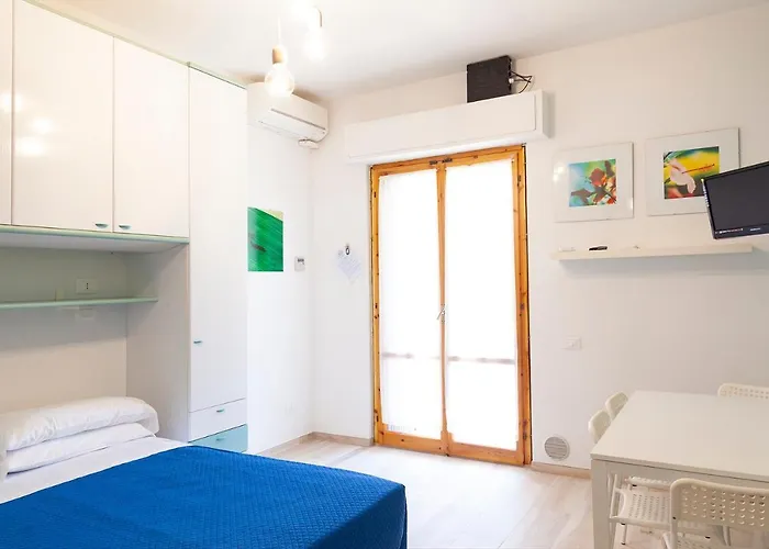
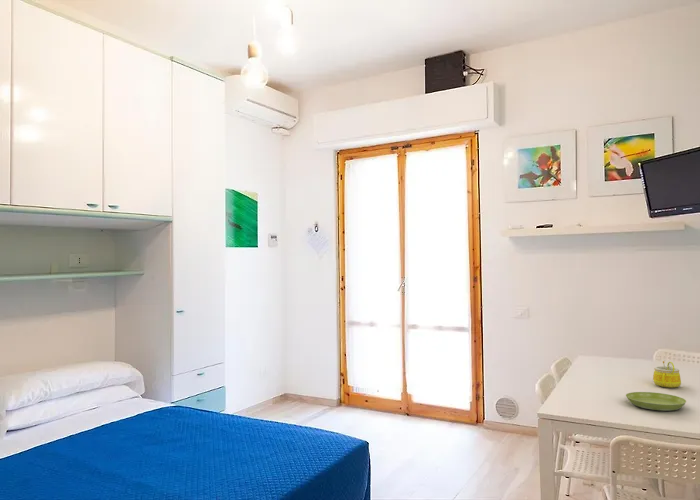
+ mug [652,360,682,389]
+ saucer [625,391,687,412]
